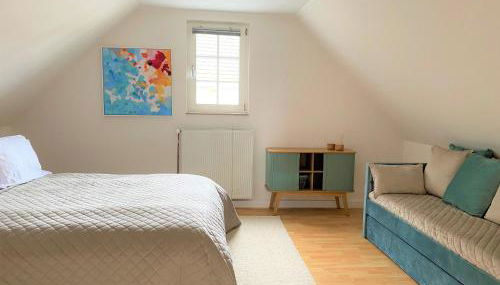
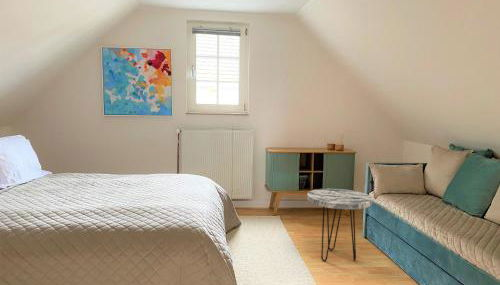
+ side table [306,188,373,262]
